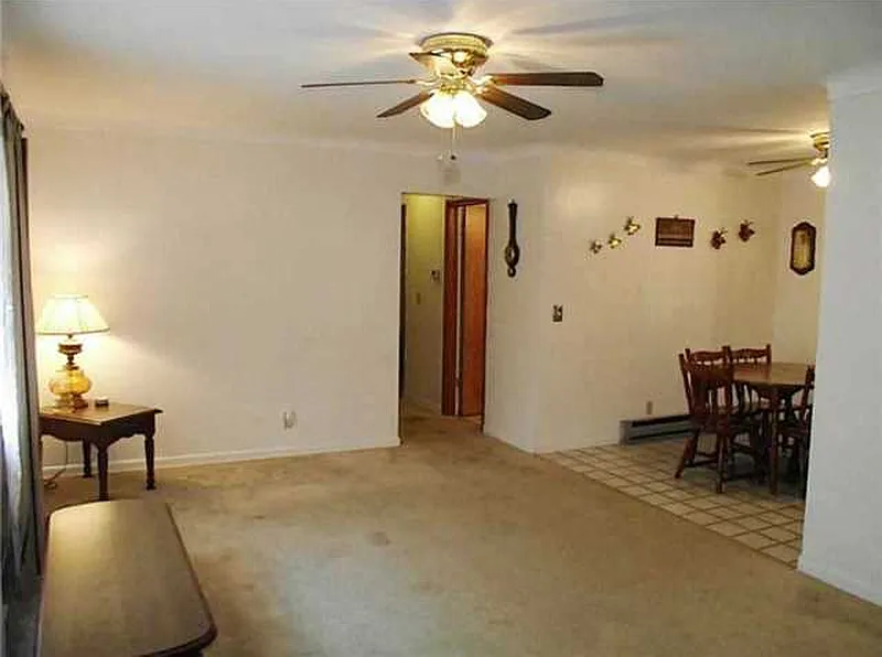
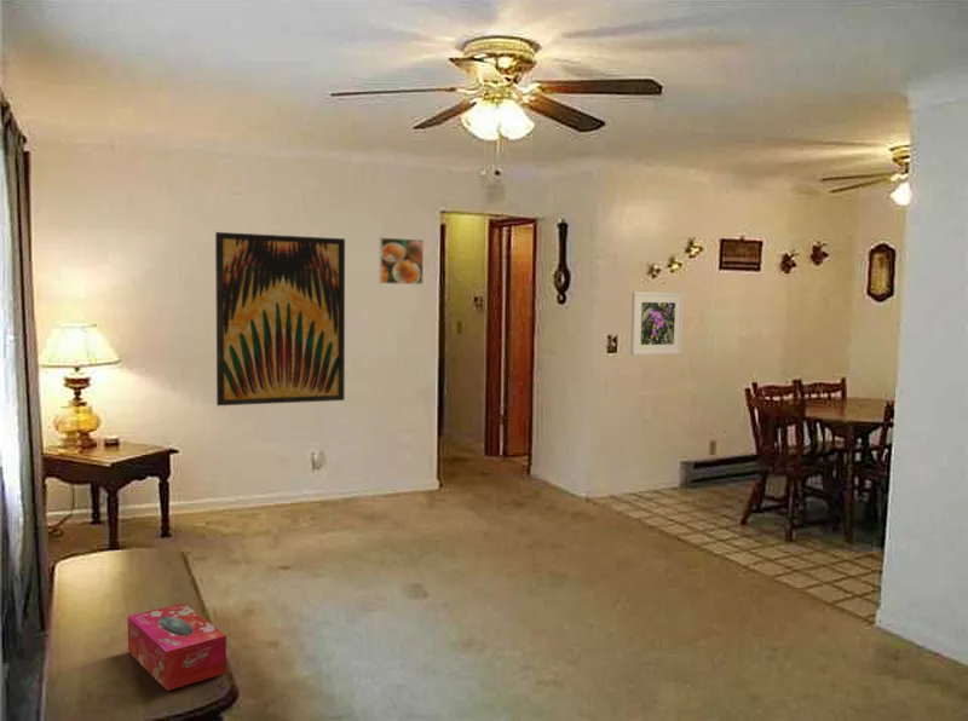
+ tissue box [127,602,227,692]
+ wall art [214,231,346,406]
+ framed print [379,236,425,285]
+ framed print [629,290,685,357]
